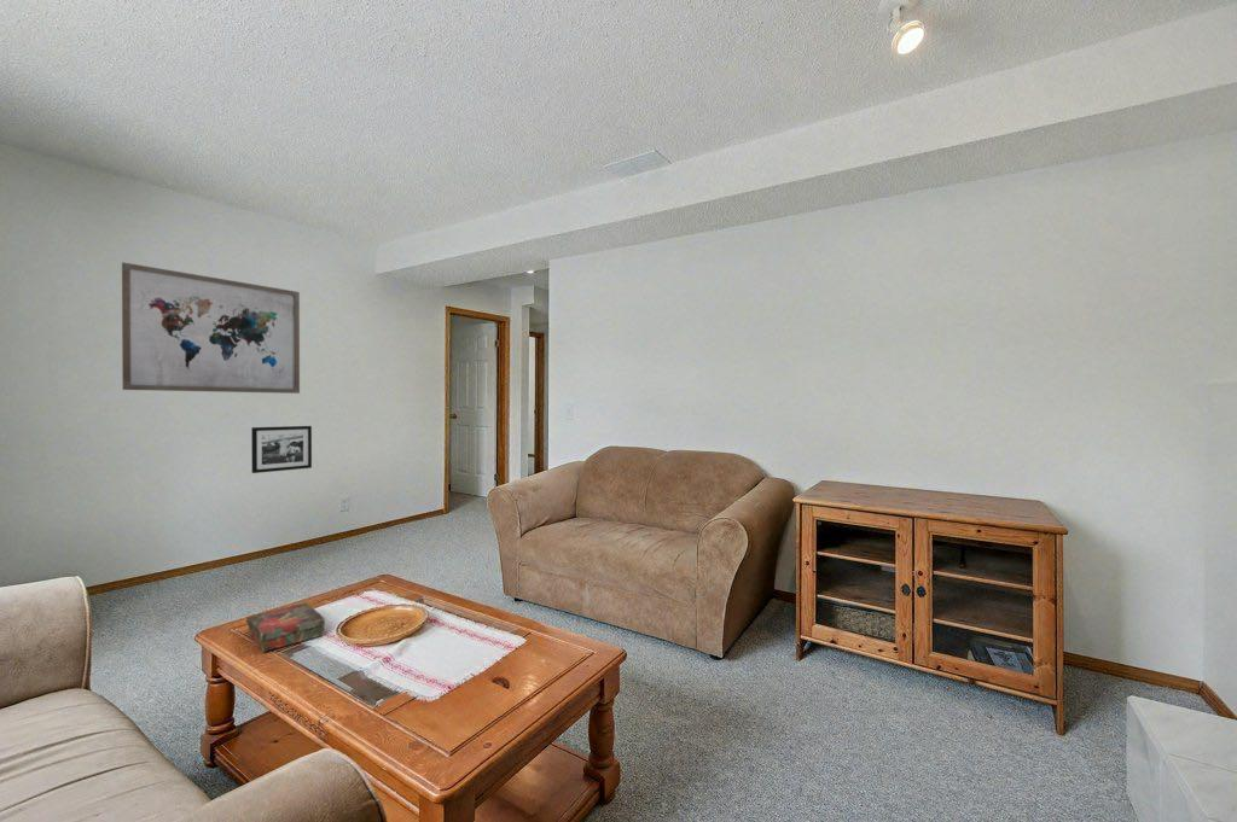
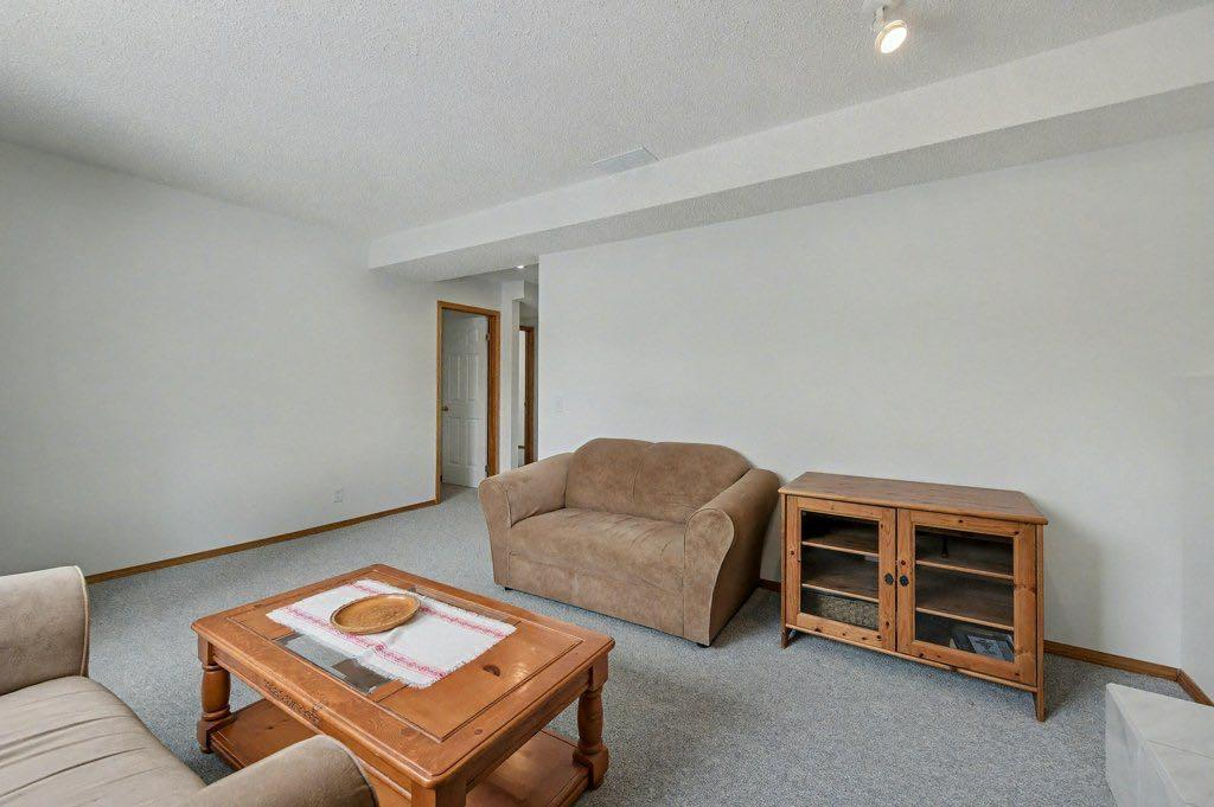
- book [245,601,326,653]
- wall art [121,261,301,395]
- picture frame [250,425,313,474]
